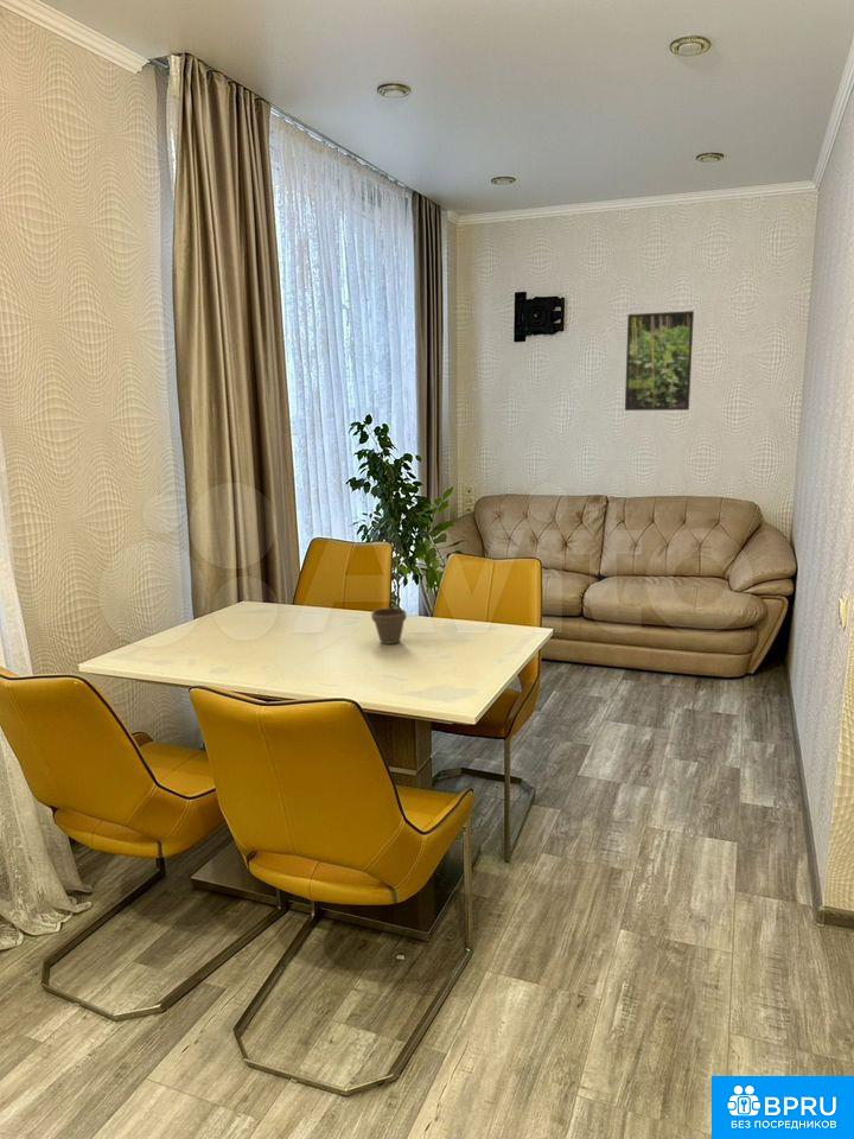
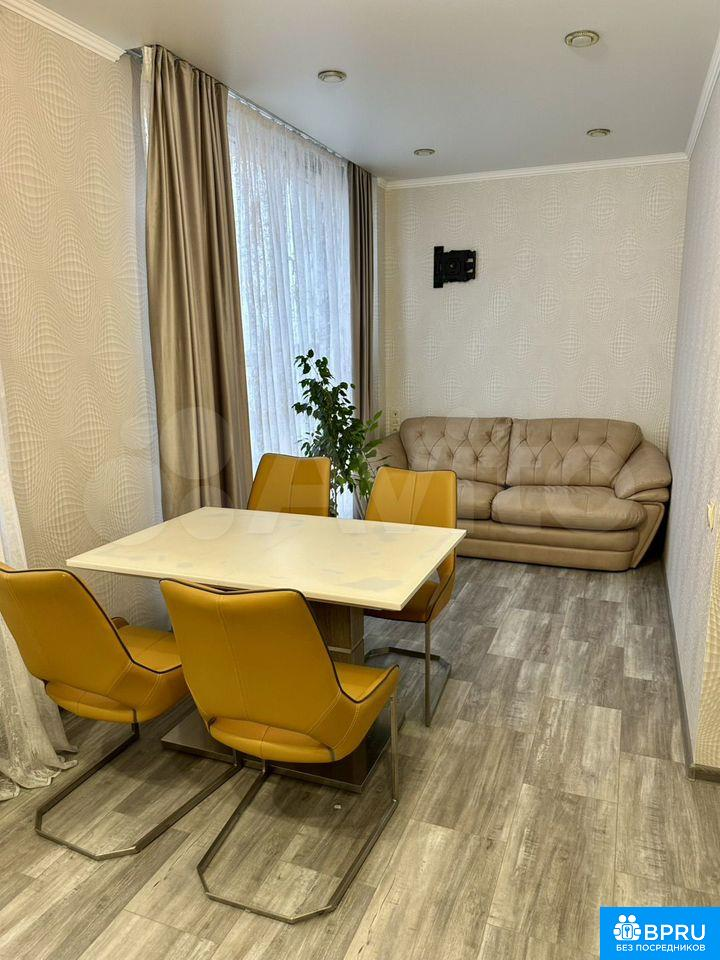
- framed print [624,310,695,412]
- flower pot [370,607,408,645]
